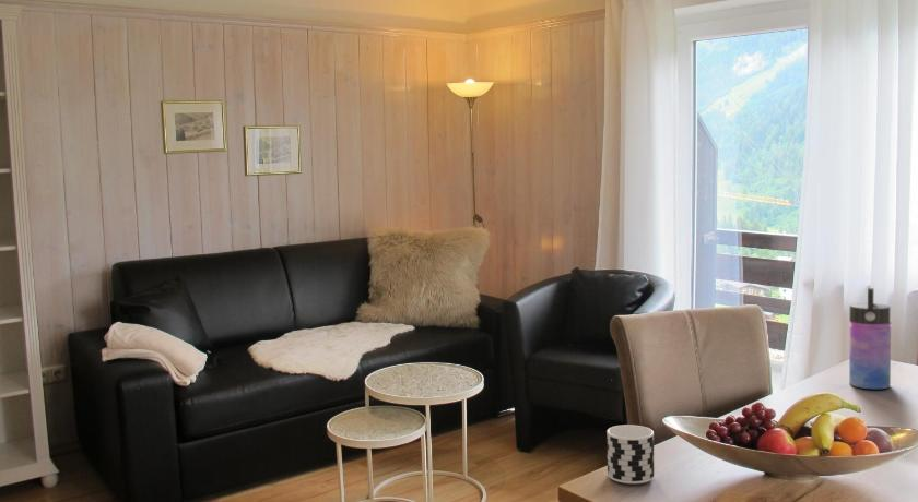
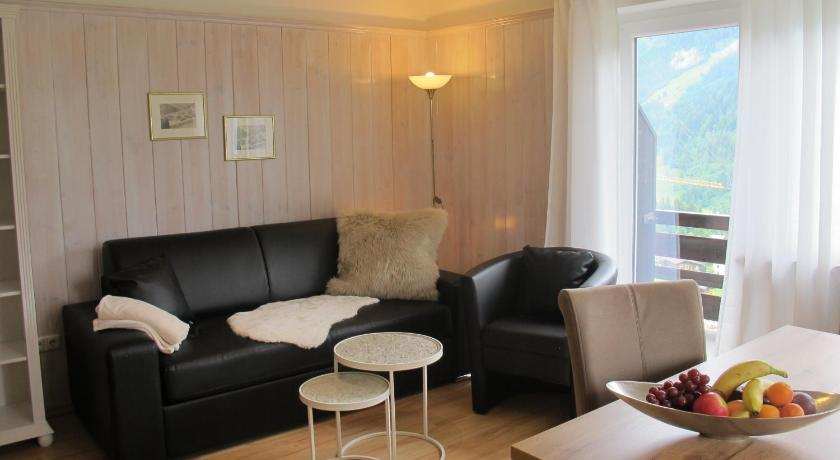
- water bottle [848,287,892,390]
- cup [605,423,656,485]
